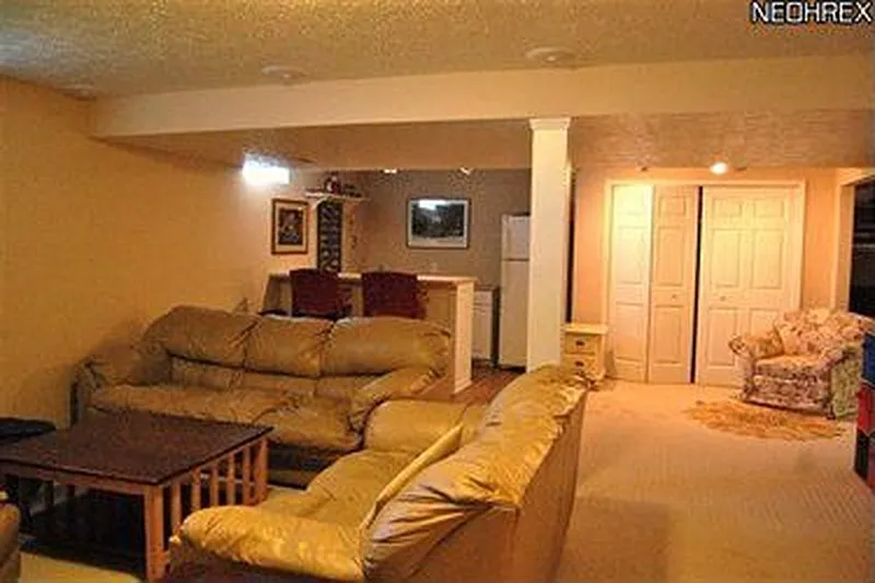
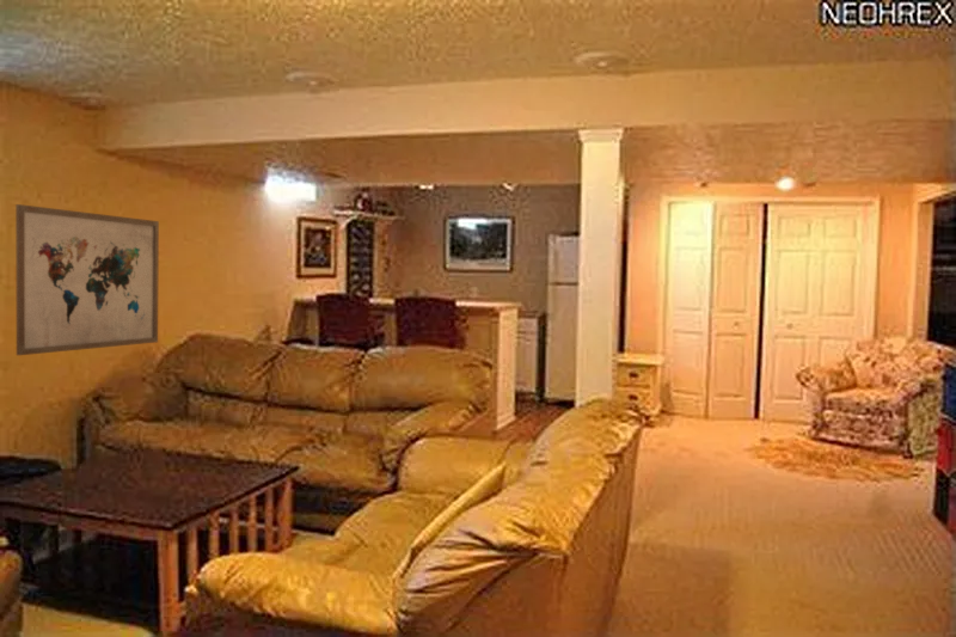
+ wall art [14,203,160,356]
